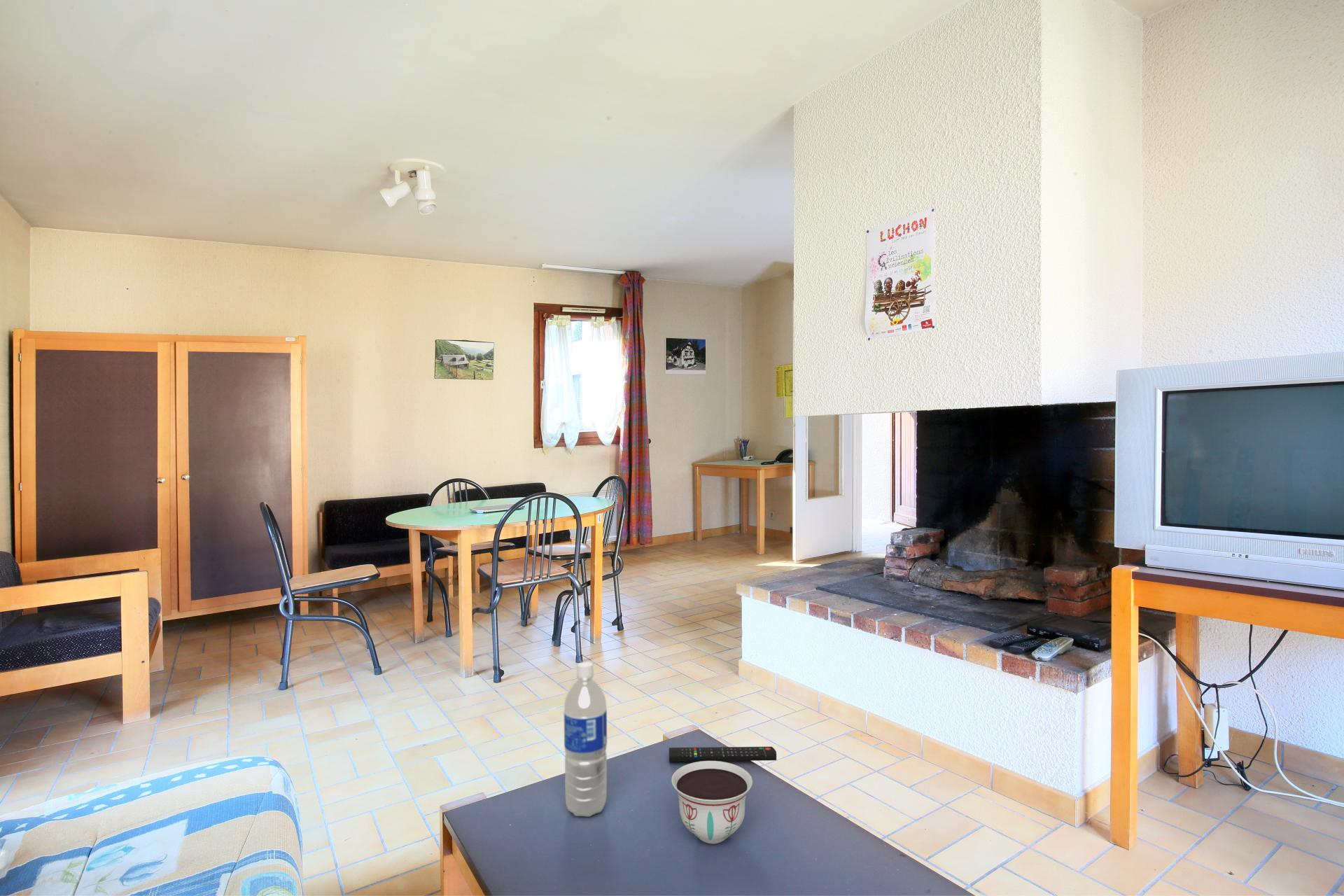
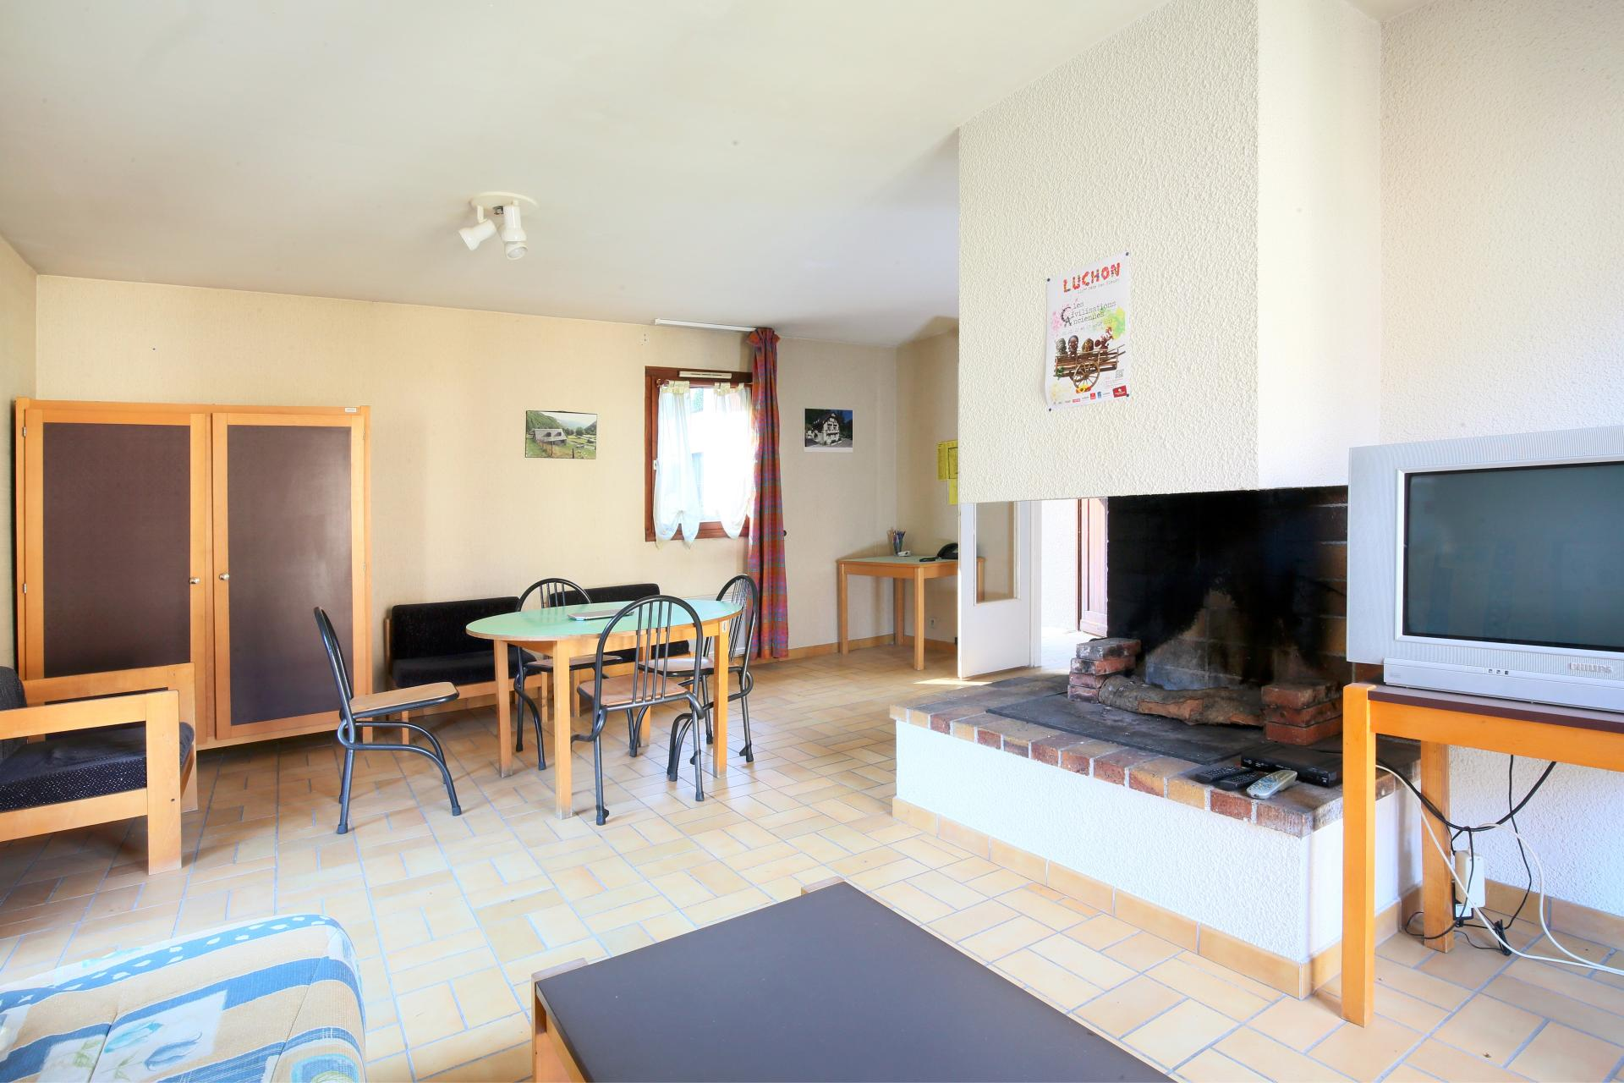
- water bottle [563,661,608,818]
- bowl [671,761,753,844]
- remote control [668,746,777,762]
